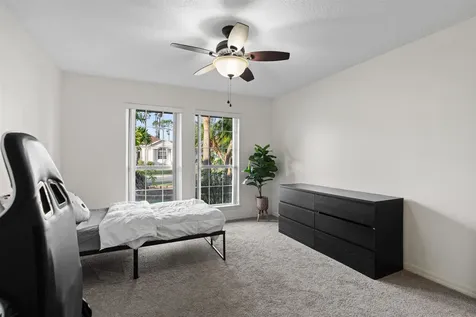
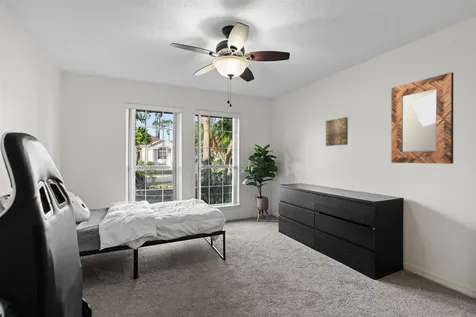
+ wall art [325,116,349,147]
+ home mirror [390,71,454,165]
